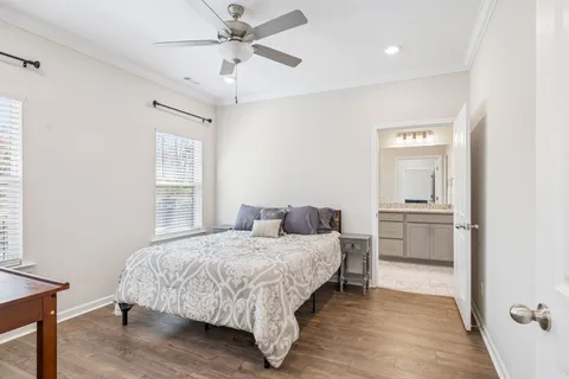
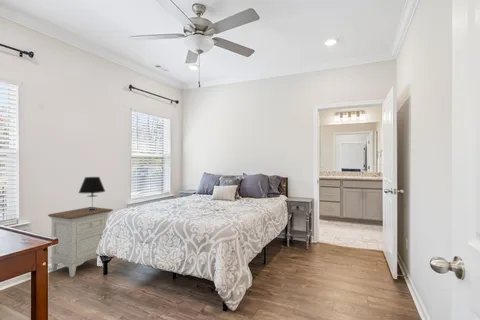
+ nightstand [47,206,114,278]
+ table lamp [77,176,106,211]
